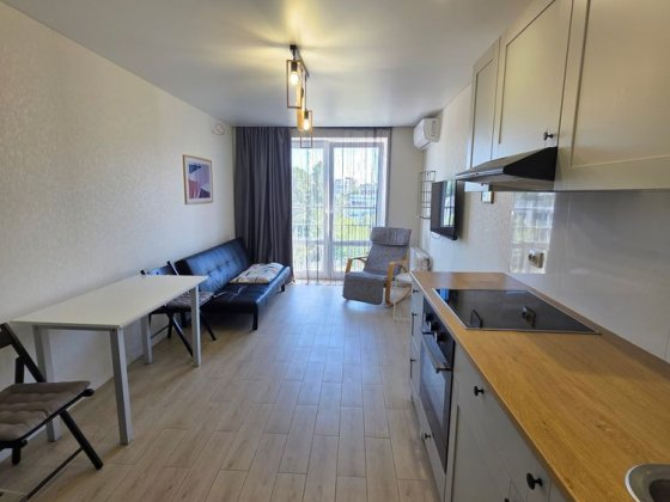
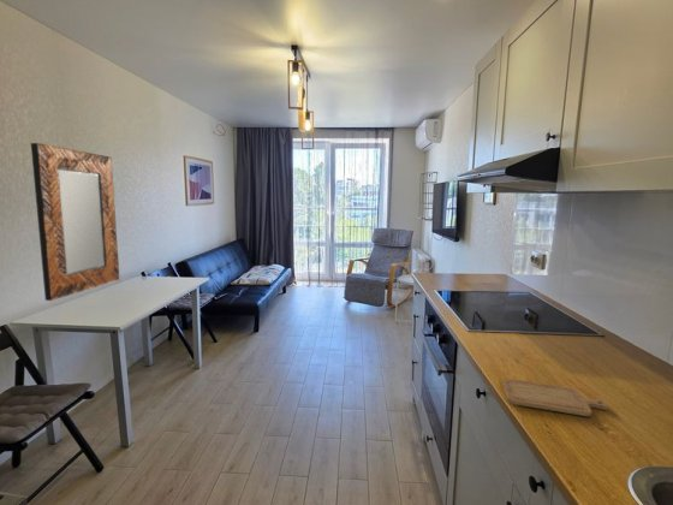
+ chopping board [501,378,609,417]
+ home mirror [30,142,120,302]
